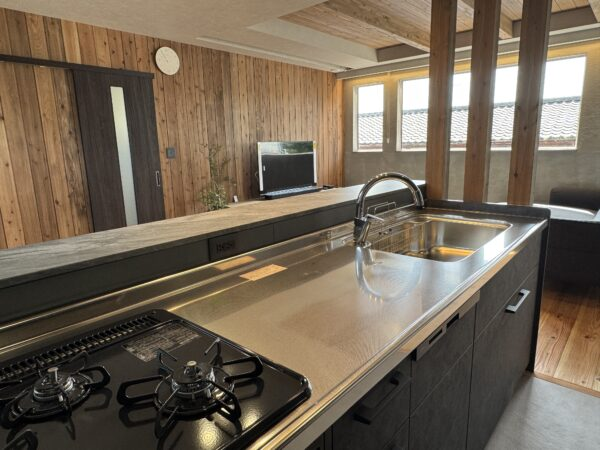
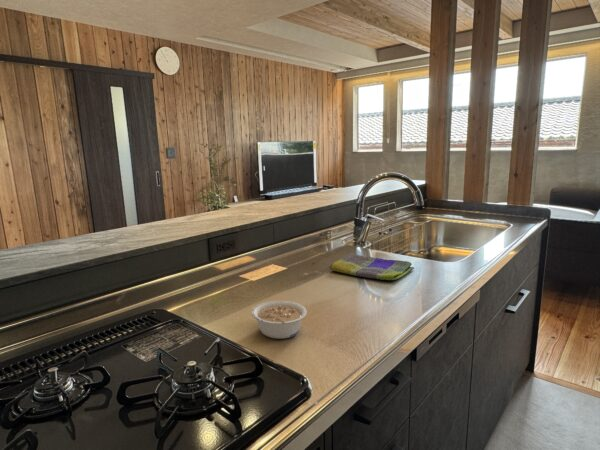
+ legume [250,300,308,340]
+ dish towel [329,252,415,281]
